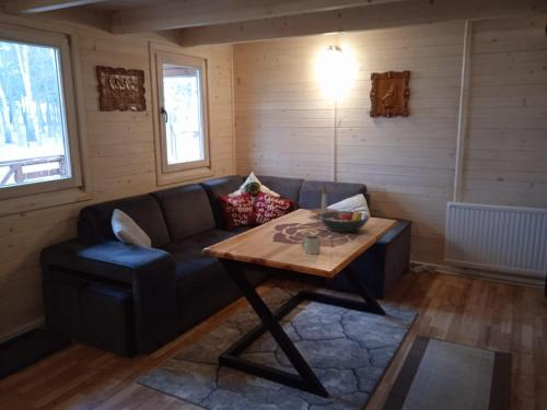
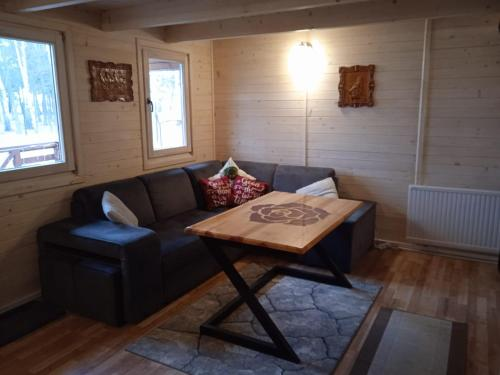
- mug [300,234,322,256]
- candle holder [309,185,339,220]
- fruit bowl [319,209,371,233]
